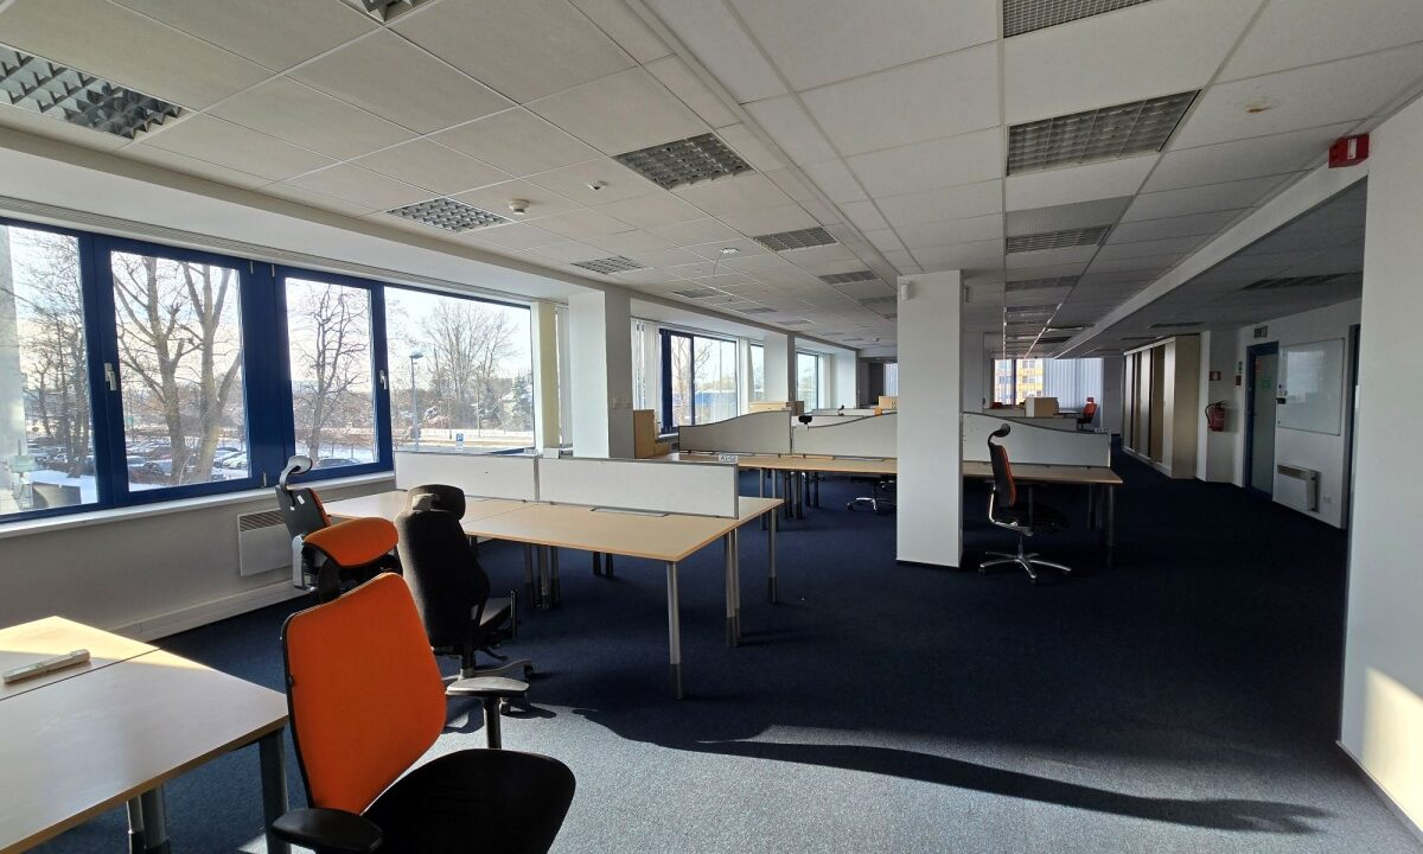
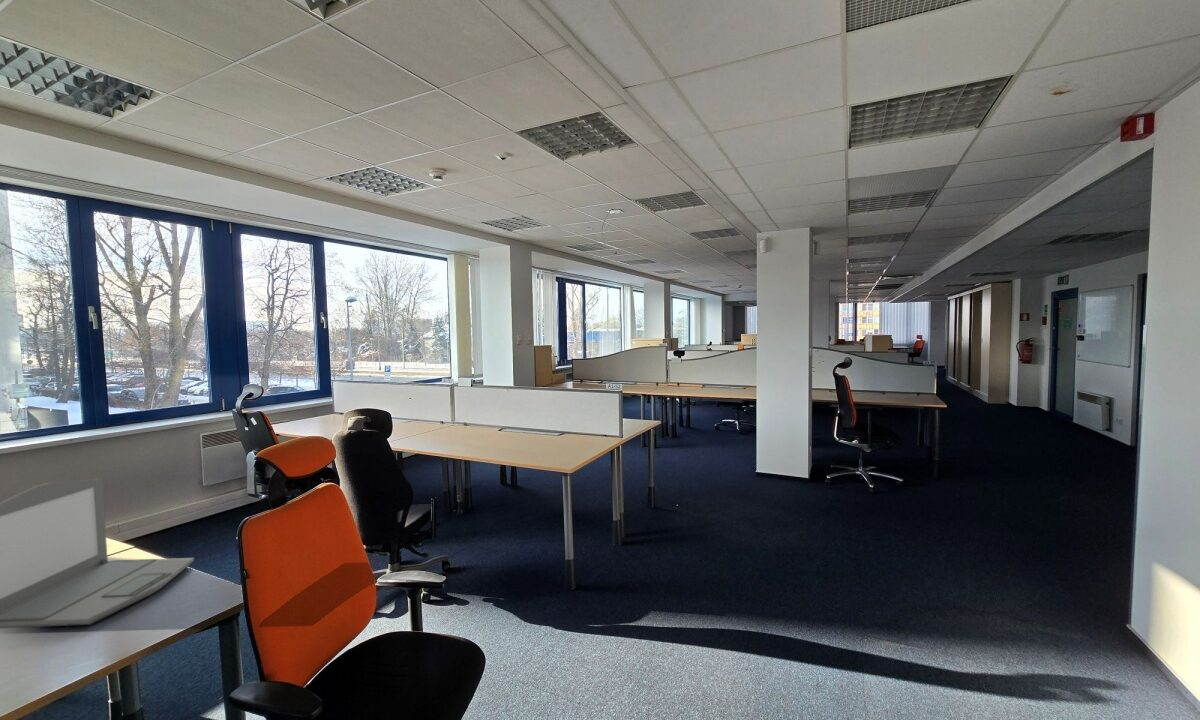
+ laptop [0,478,195,629]
